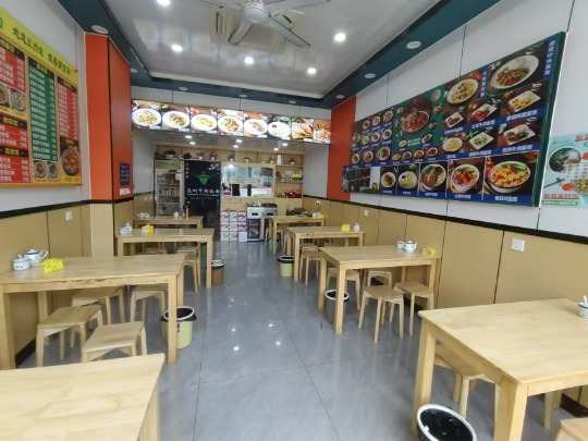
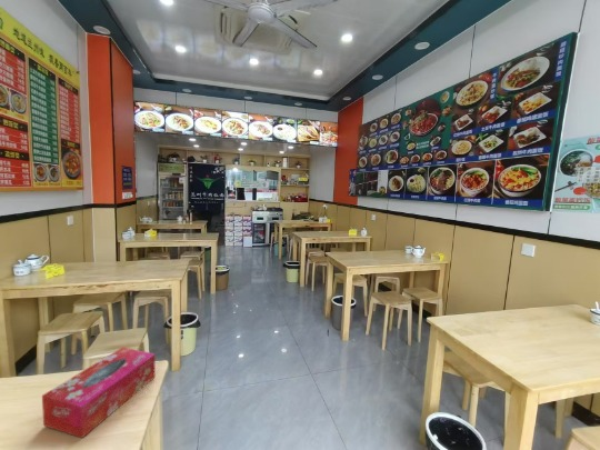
+ tissue box [41,346,156,439]
